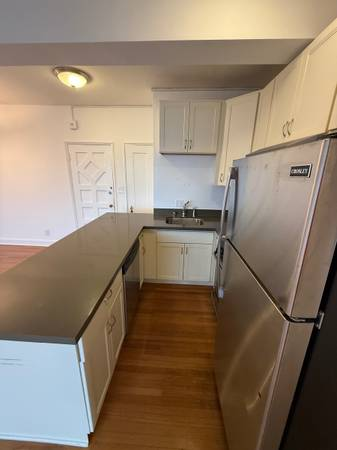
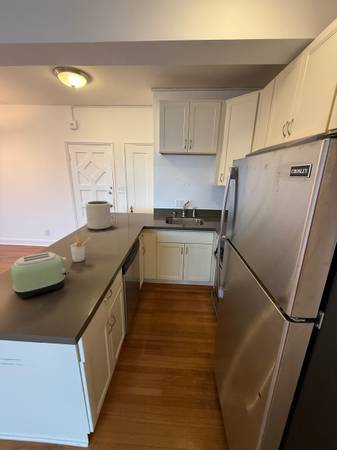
+ toaster [10,251,70,299]
+ plant pot [85,200,112,231]
+ utensil holder [70,235,91,263]
